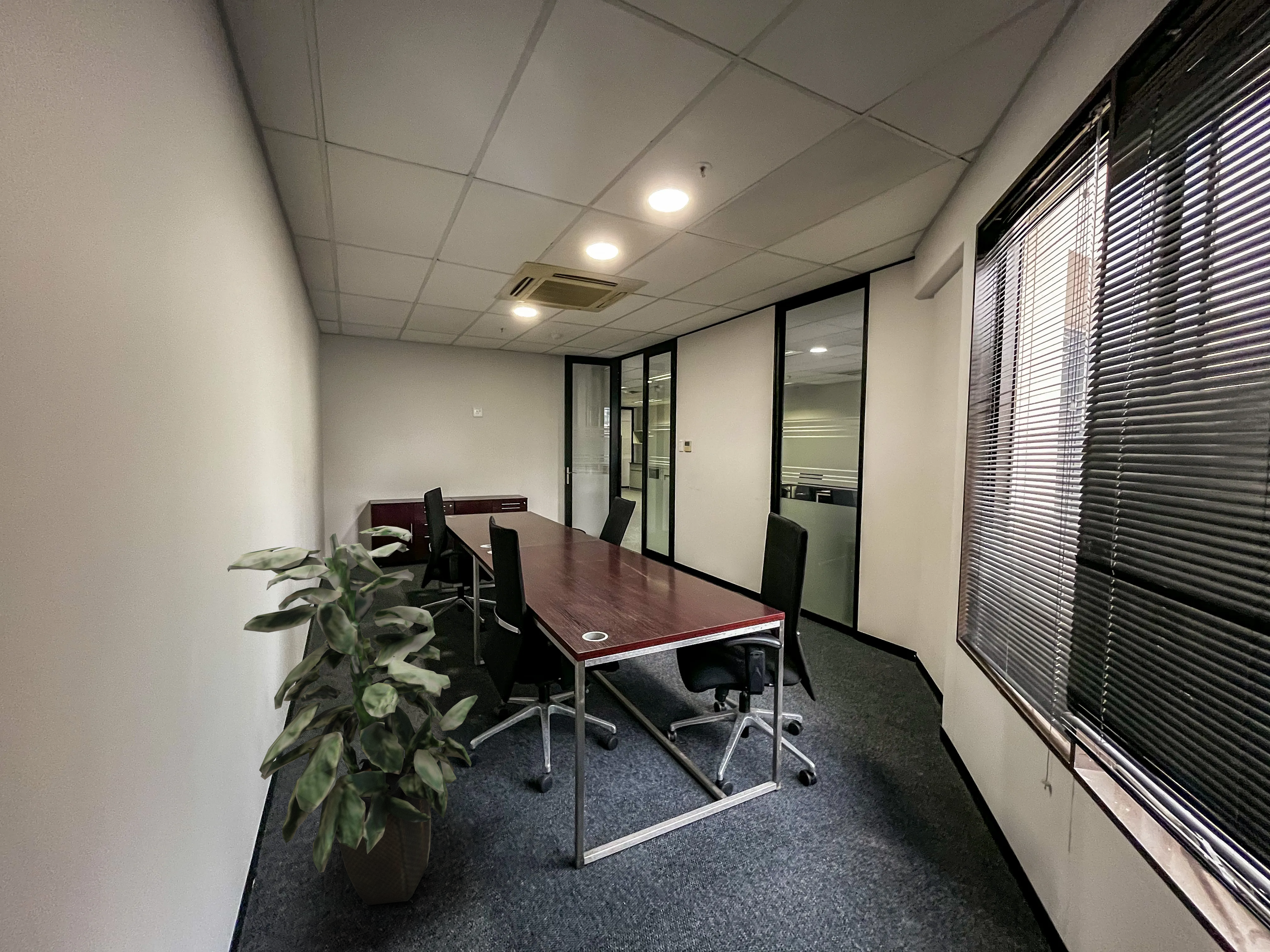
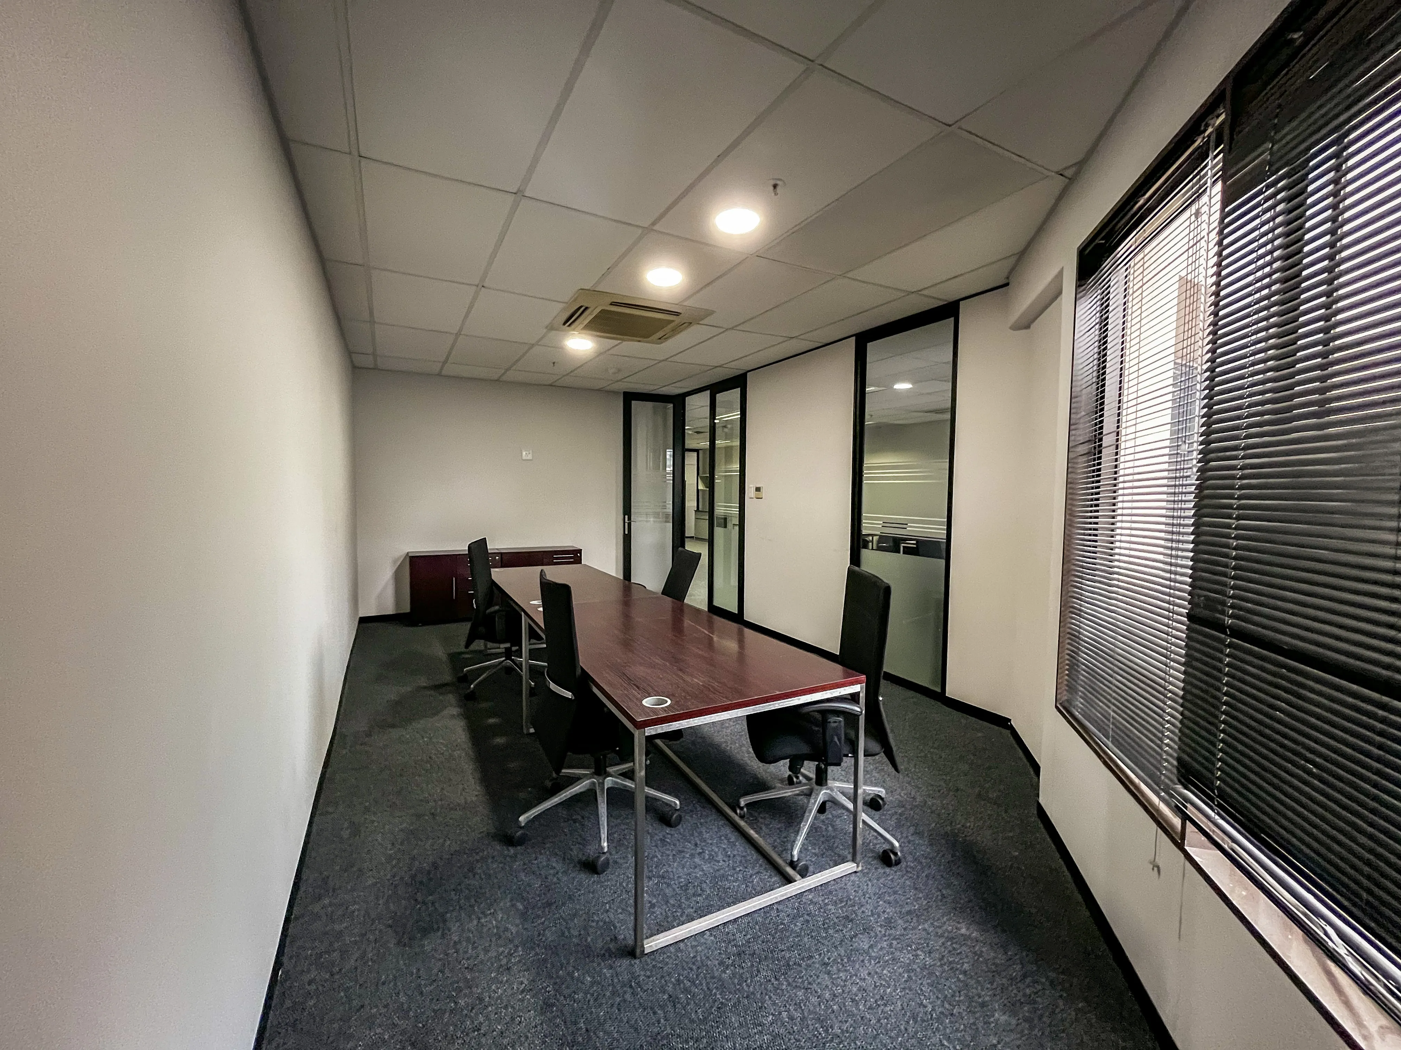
- indoor plant [227,525,478,905]
